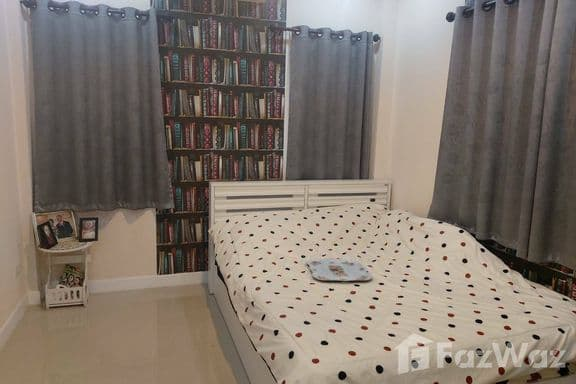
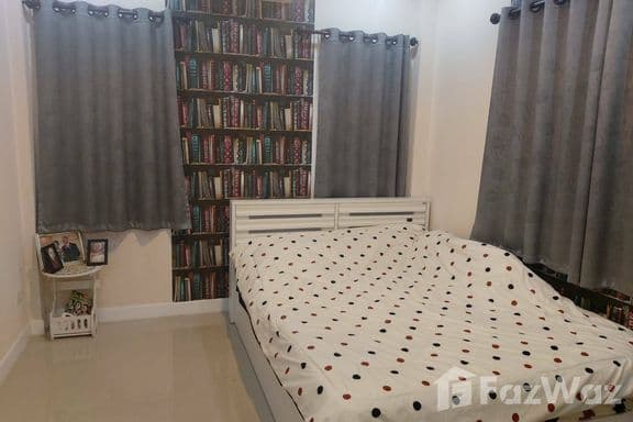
- serving tray [305,257,373,282]
